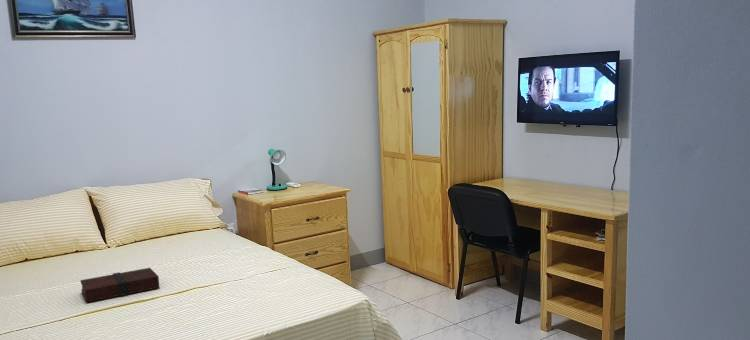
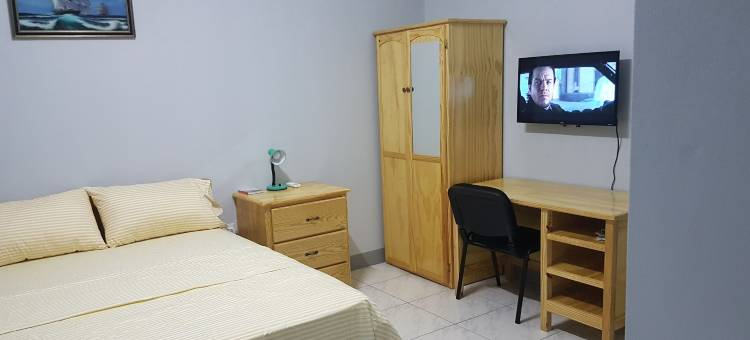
- book [79,267,160,304]
